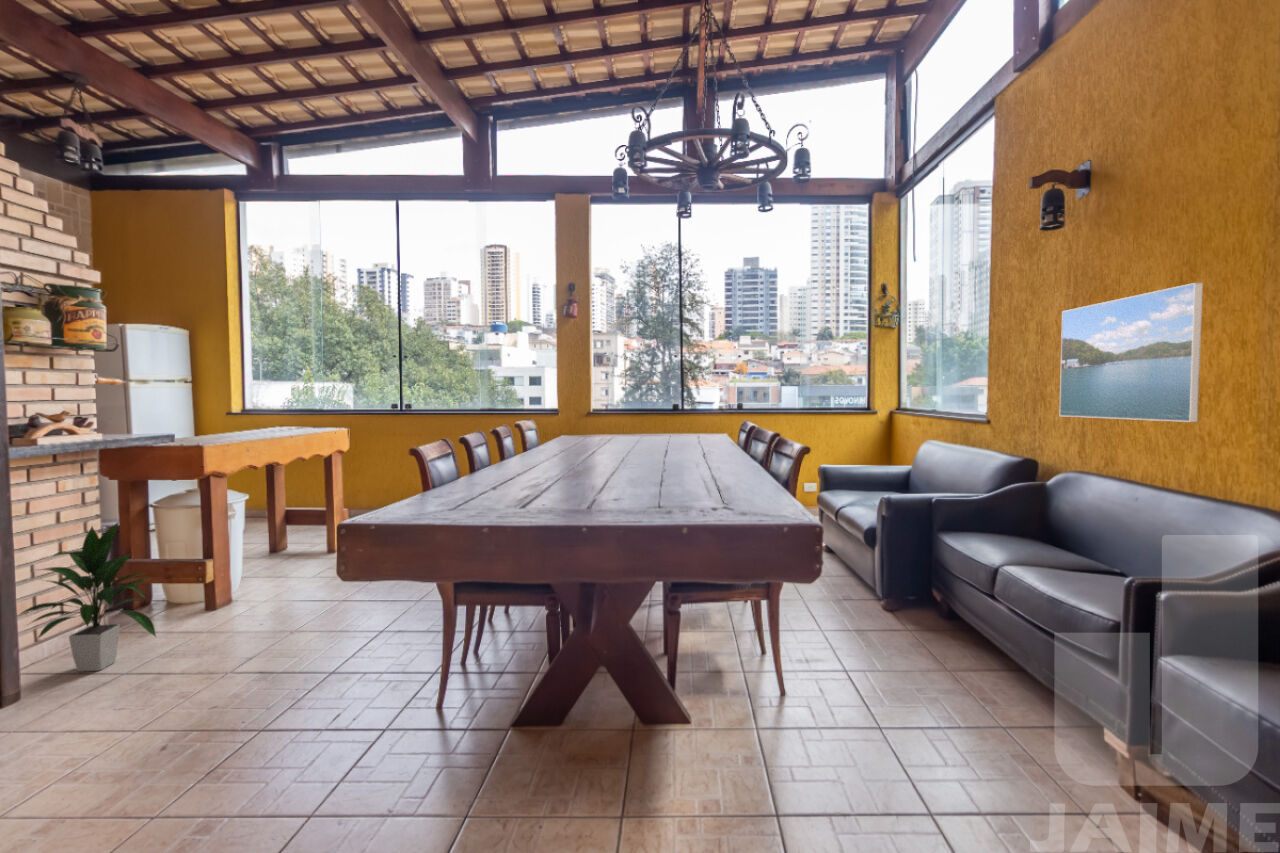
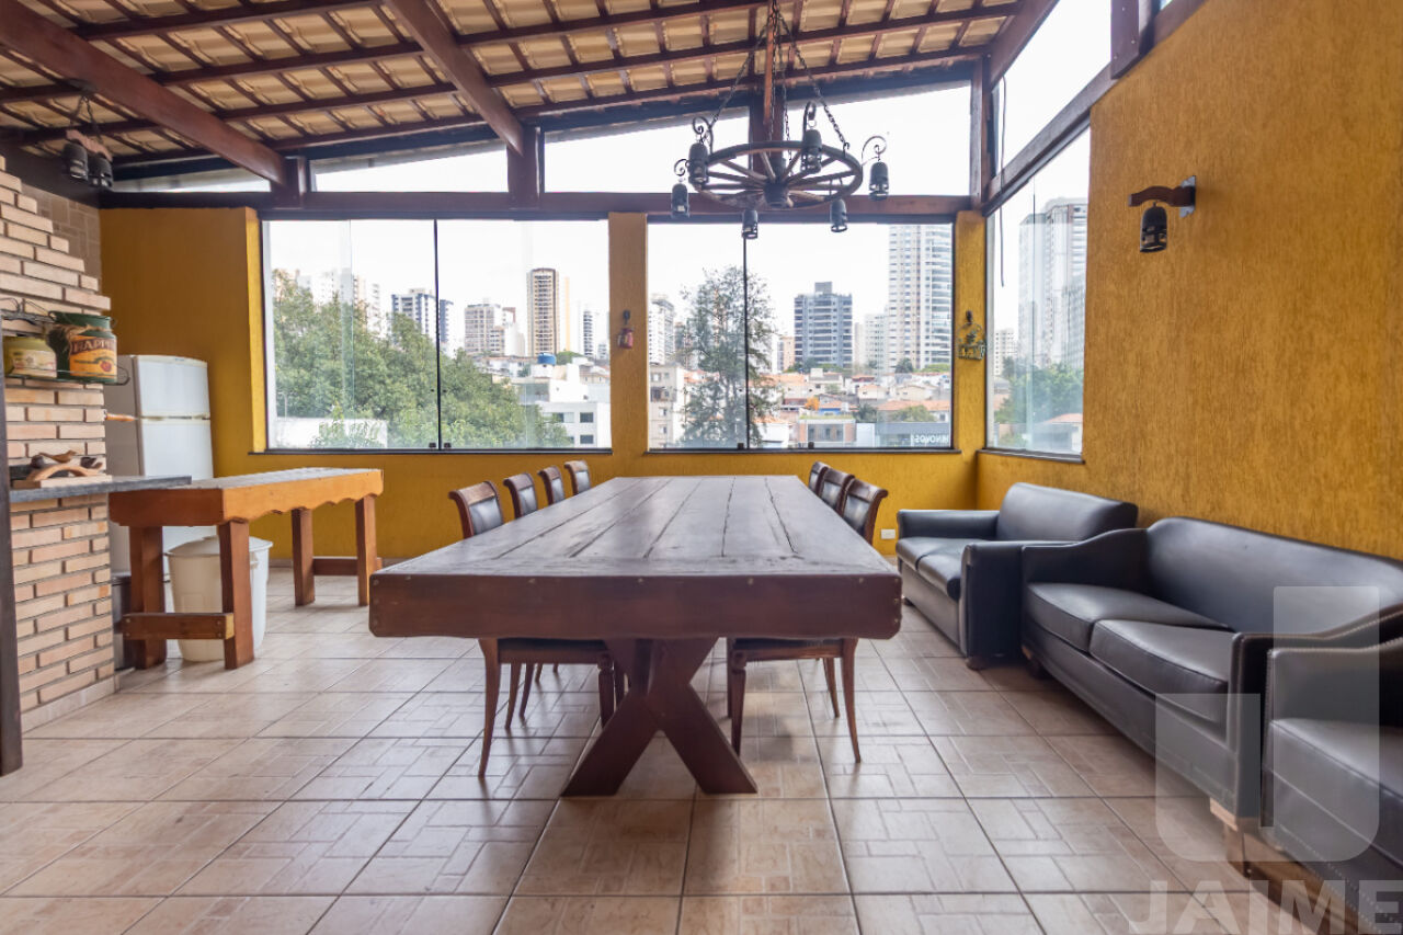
- indoor plant [16,520,157,673]
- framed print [1059,282,1204,423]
